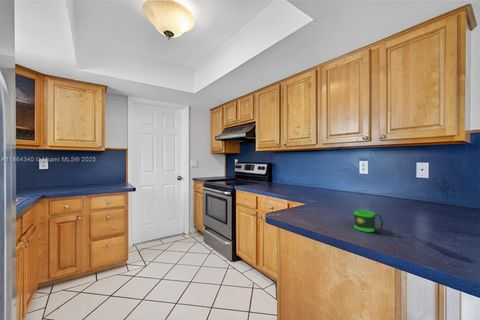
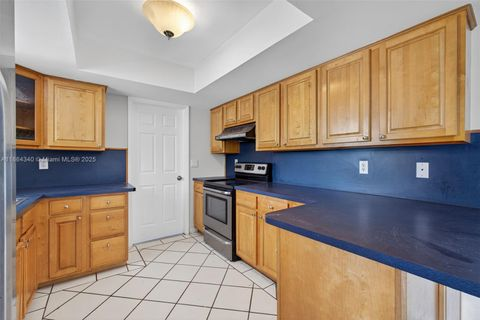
- mug [353,209,384,233]
